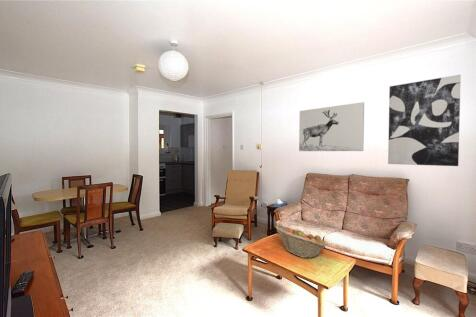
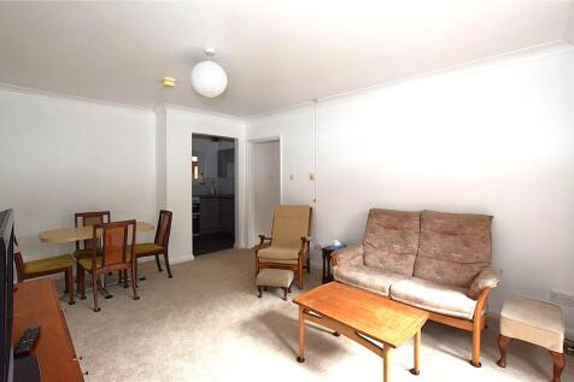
- wall art [387,74,462,167]
- wall art [298,101,365,152]
- fruit basket [274,224,328,259]
